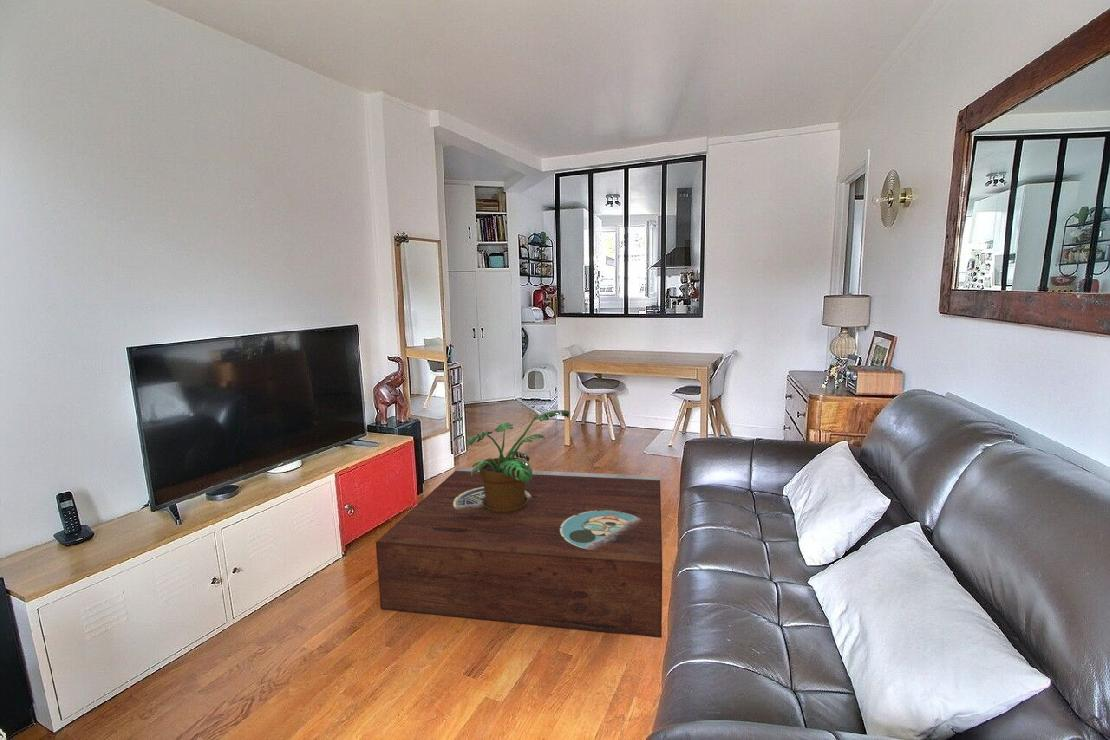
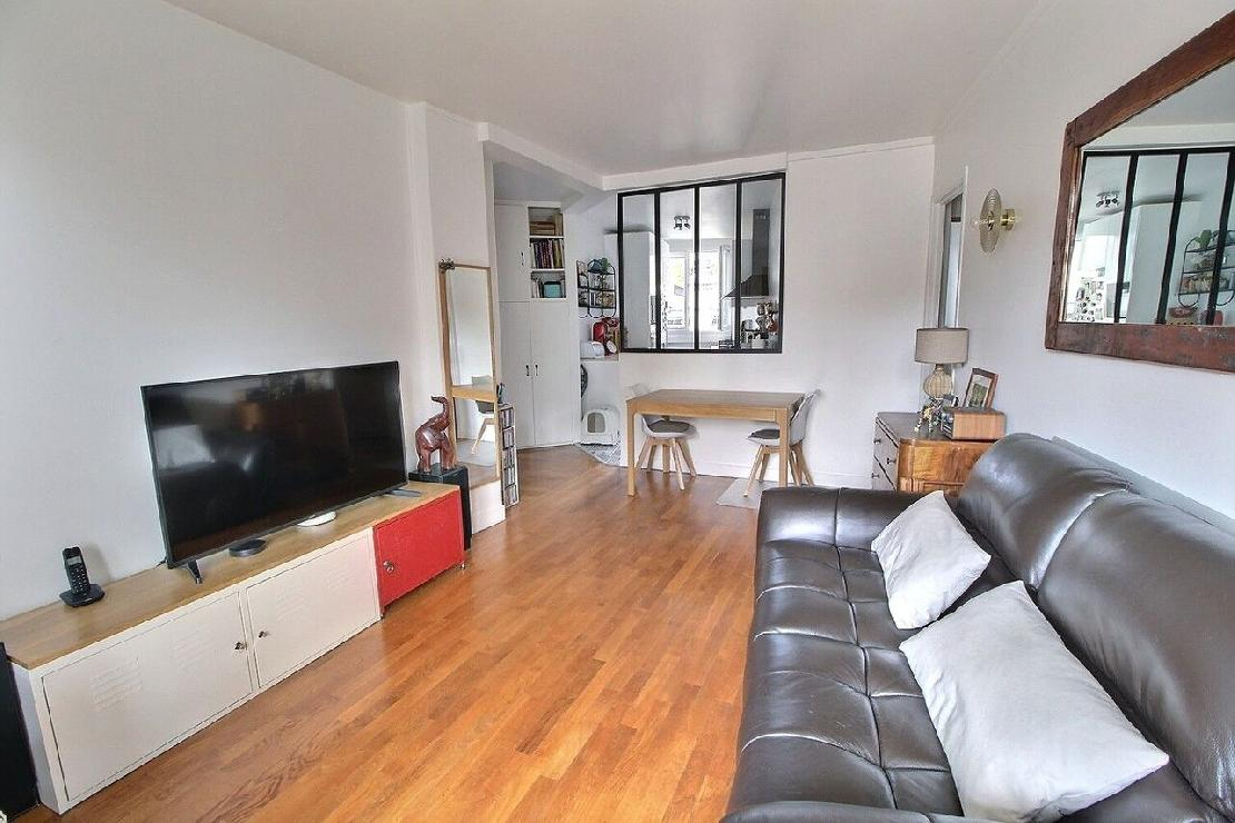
- potted plant [465,409,570,513]
- stereo [375,466,663,639]
